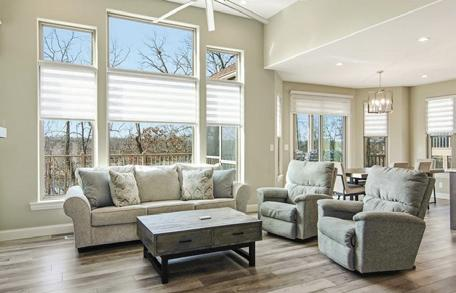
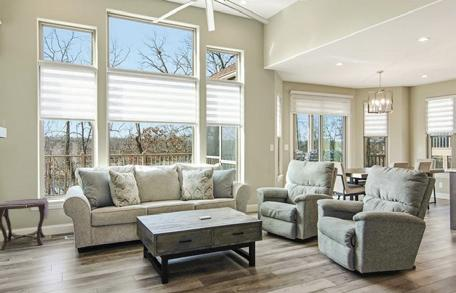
+ side table [0,197,49,252]
